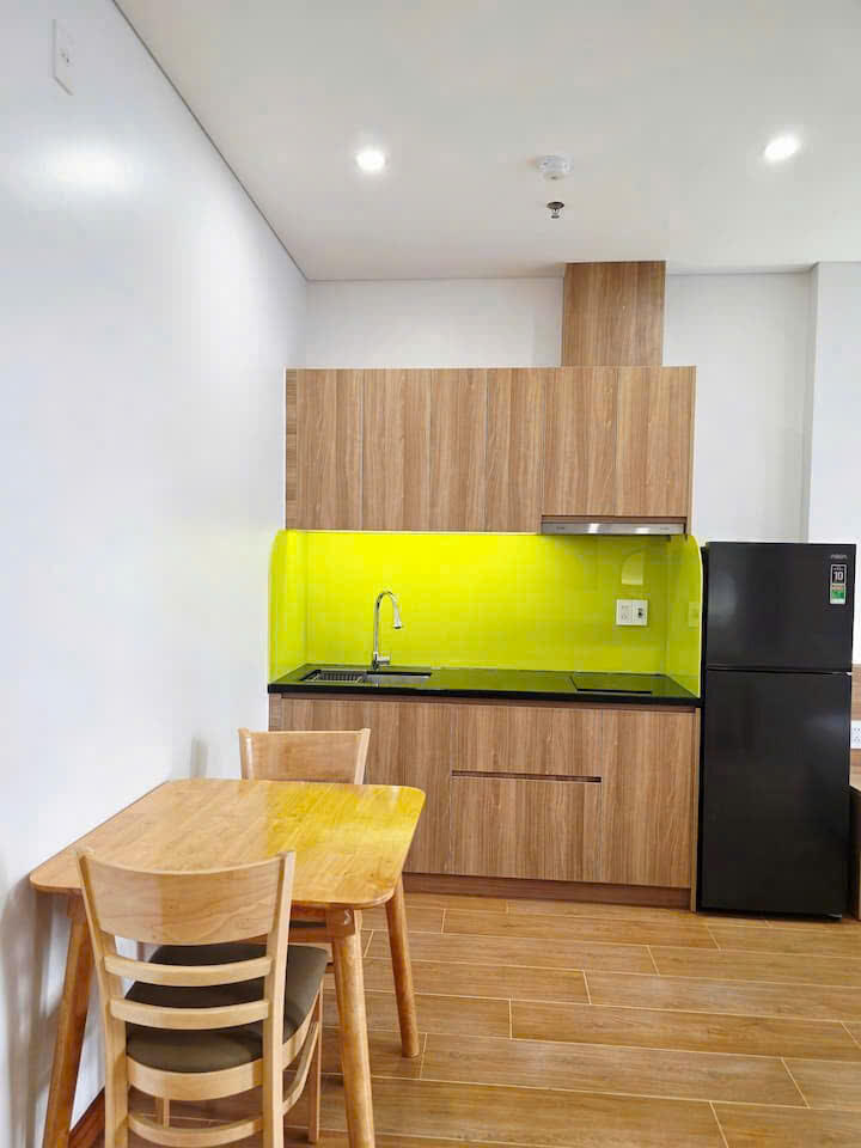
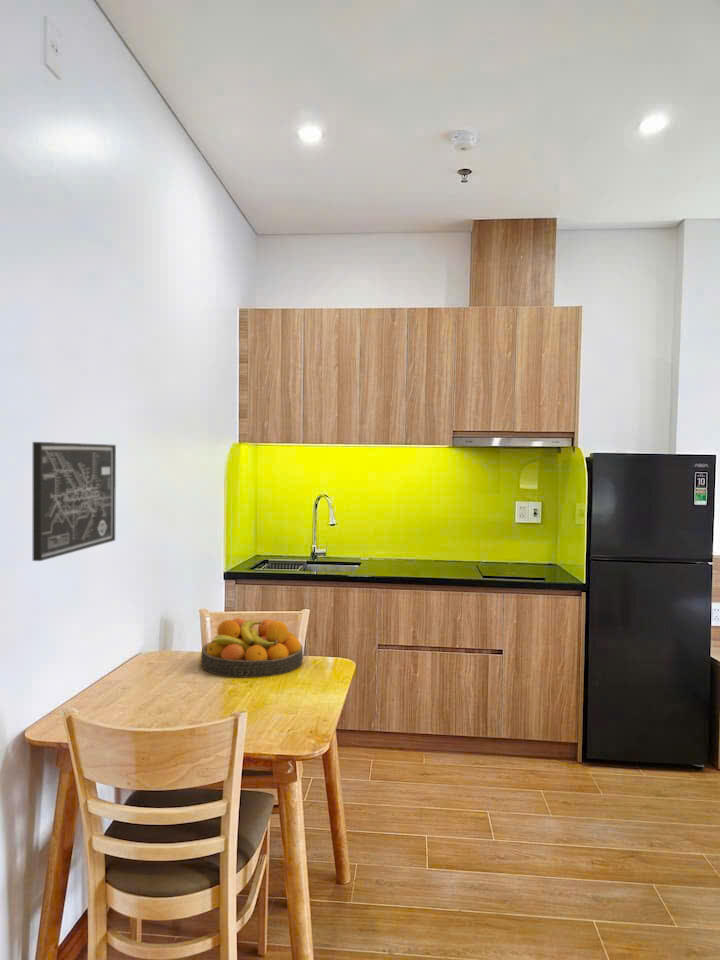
+ fruit bowl [200,617,304,679]
+ wall art [32,441,117,562]
